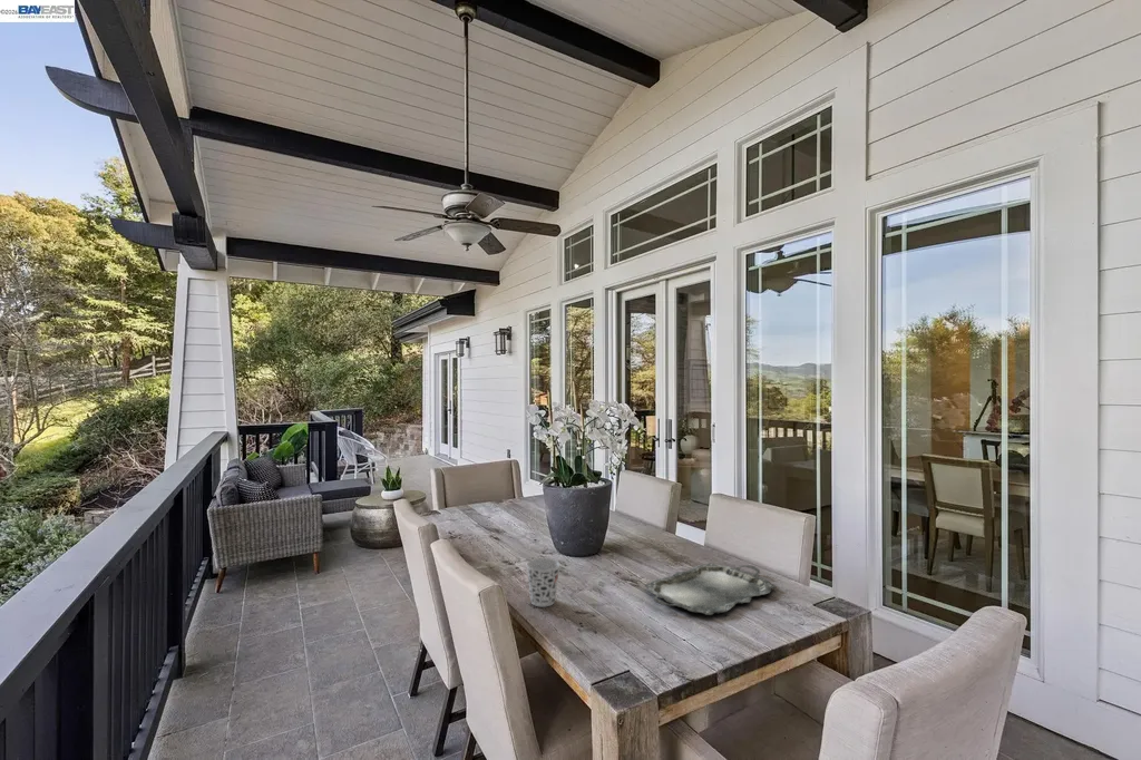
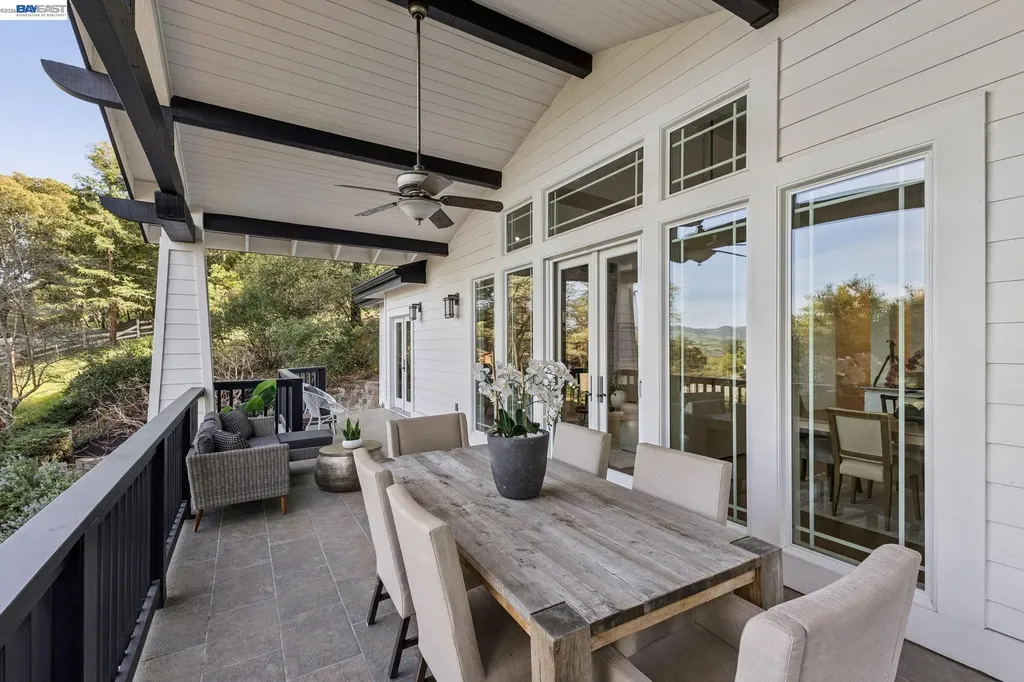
- serving tray [644,563,777,616]
- cup [525,557,562,608]
